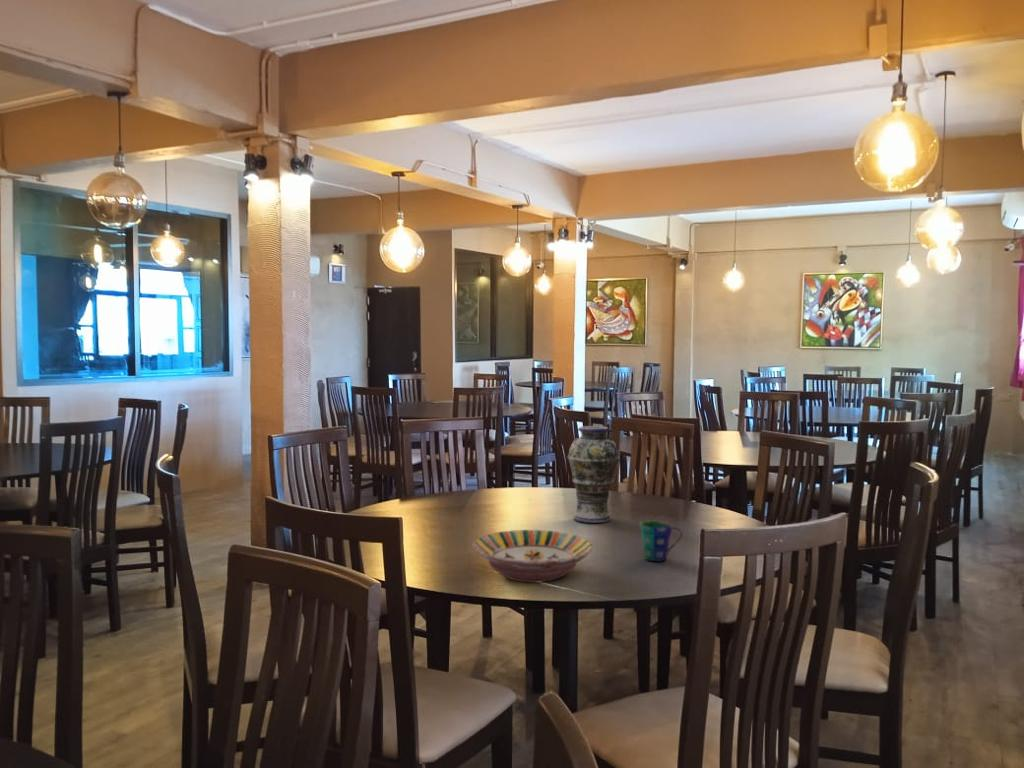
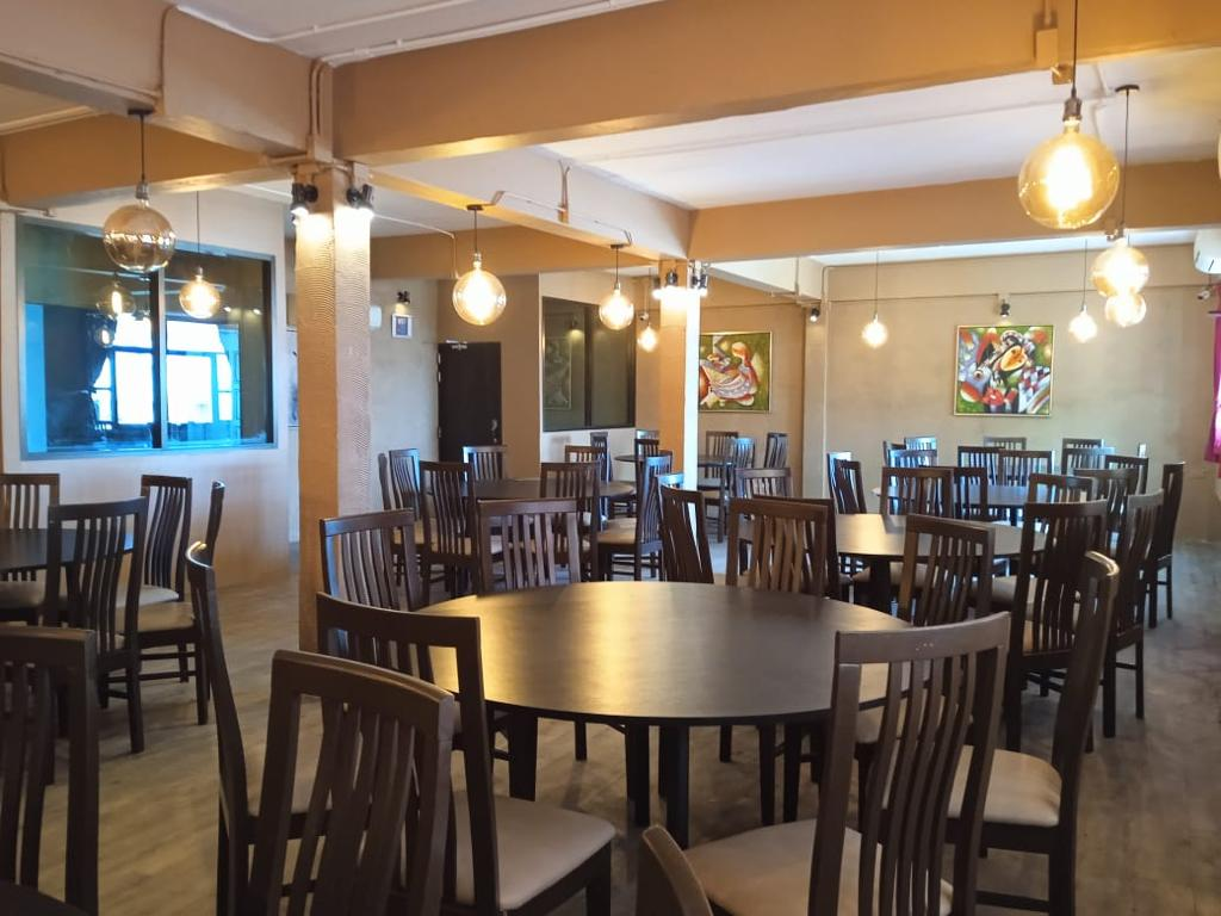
- serving bowl [472,529,594,583]
- vase [567,425,620,524]
- cup [639,520,683,562]
